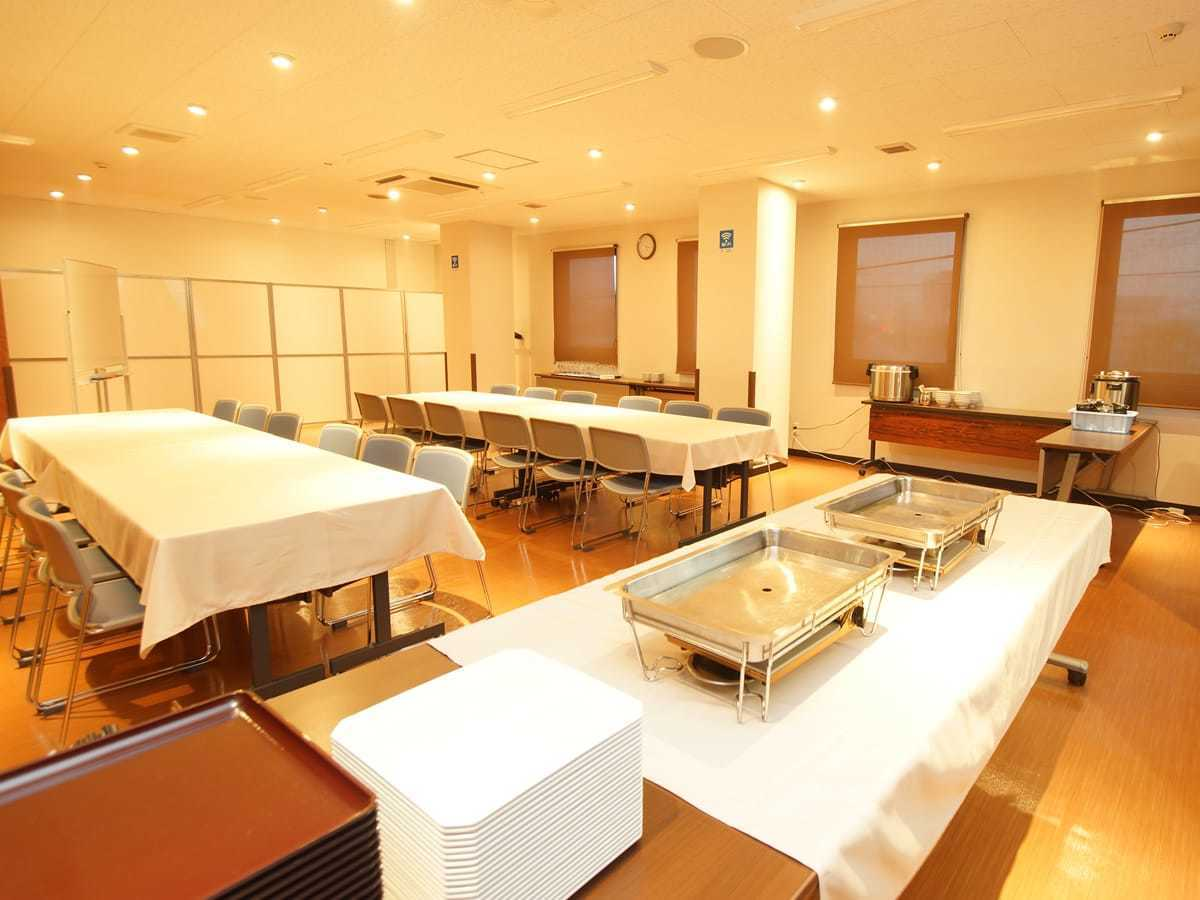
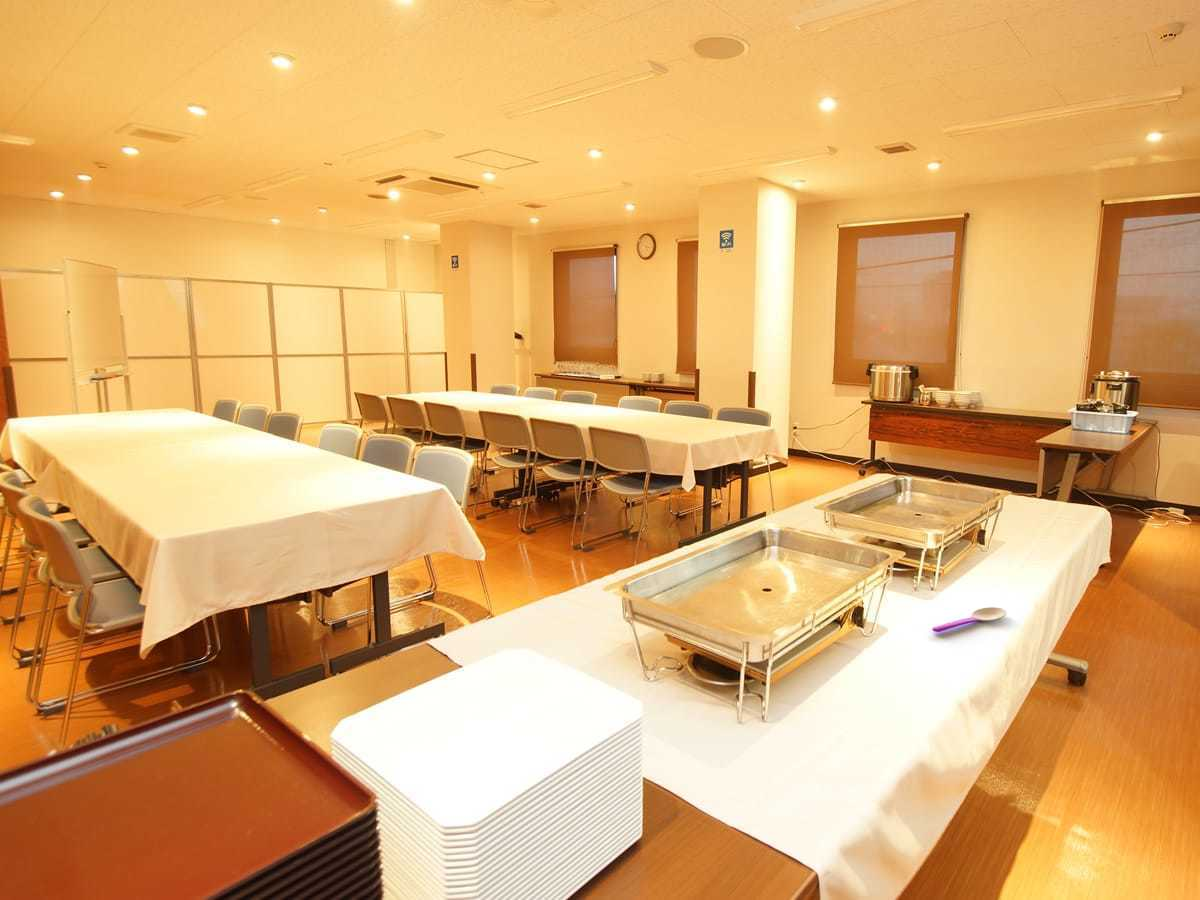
+ spoon [932,606,1007,633]
